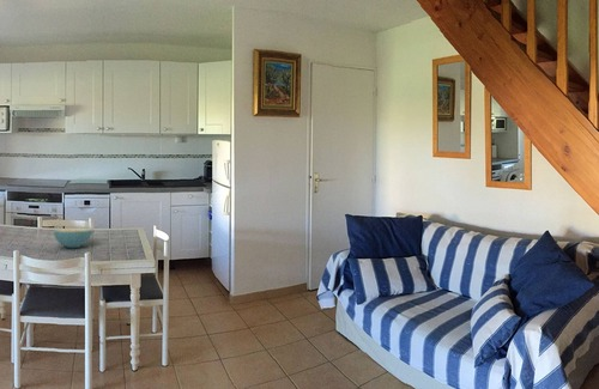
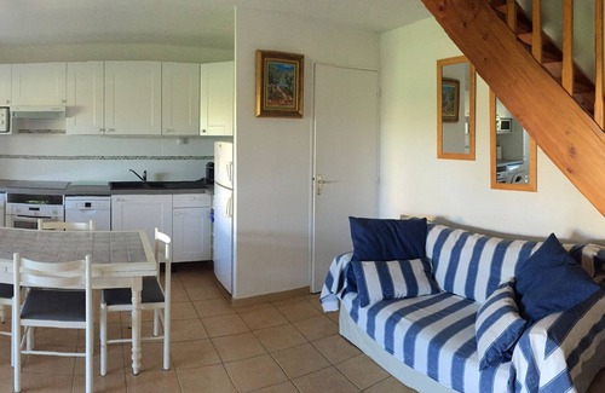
- cereal bowl [53,227,93,249]
